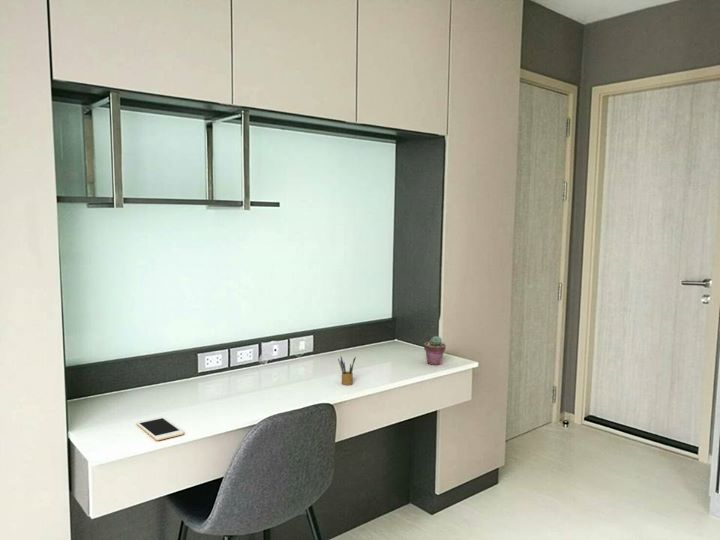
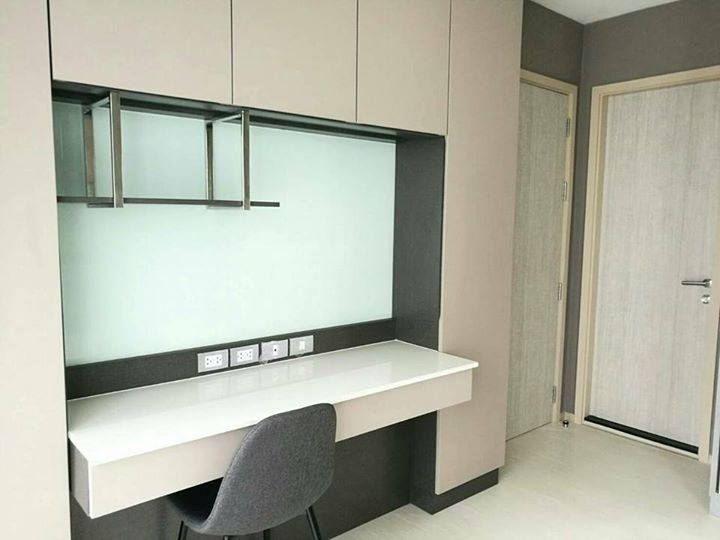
- cell phone [135,416,185,441]
- potted succulent [423,335,447,366]
- pencil box [337,355,357,386]
